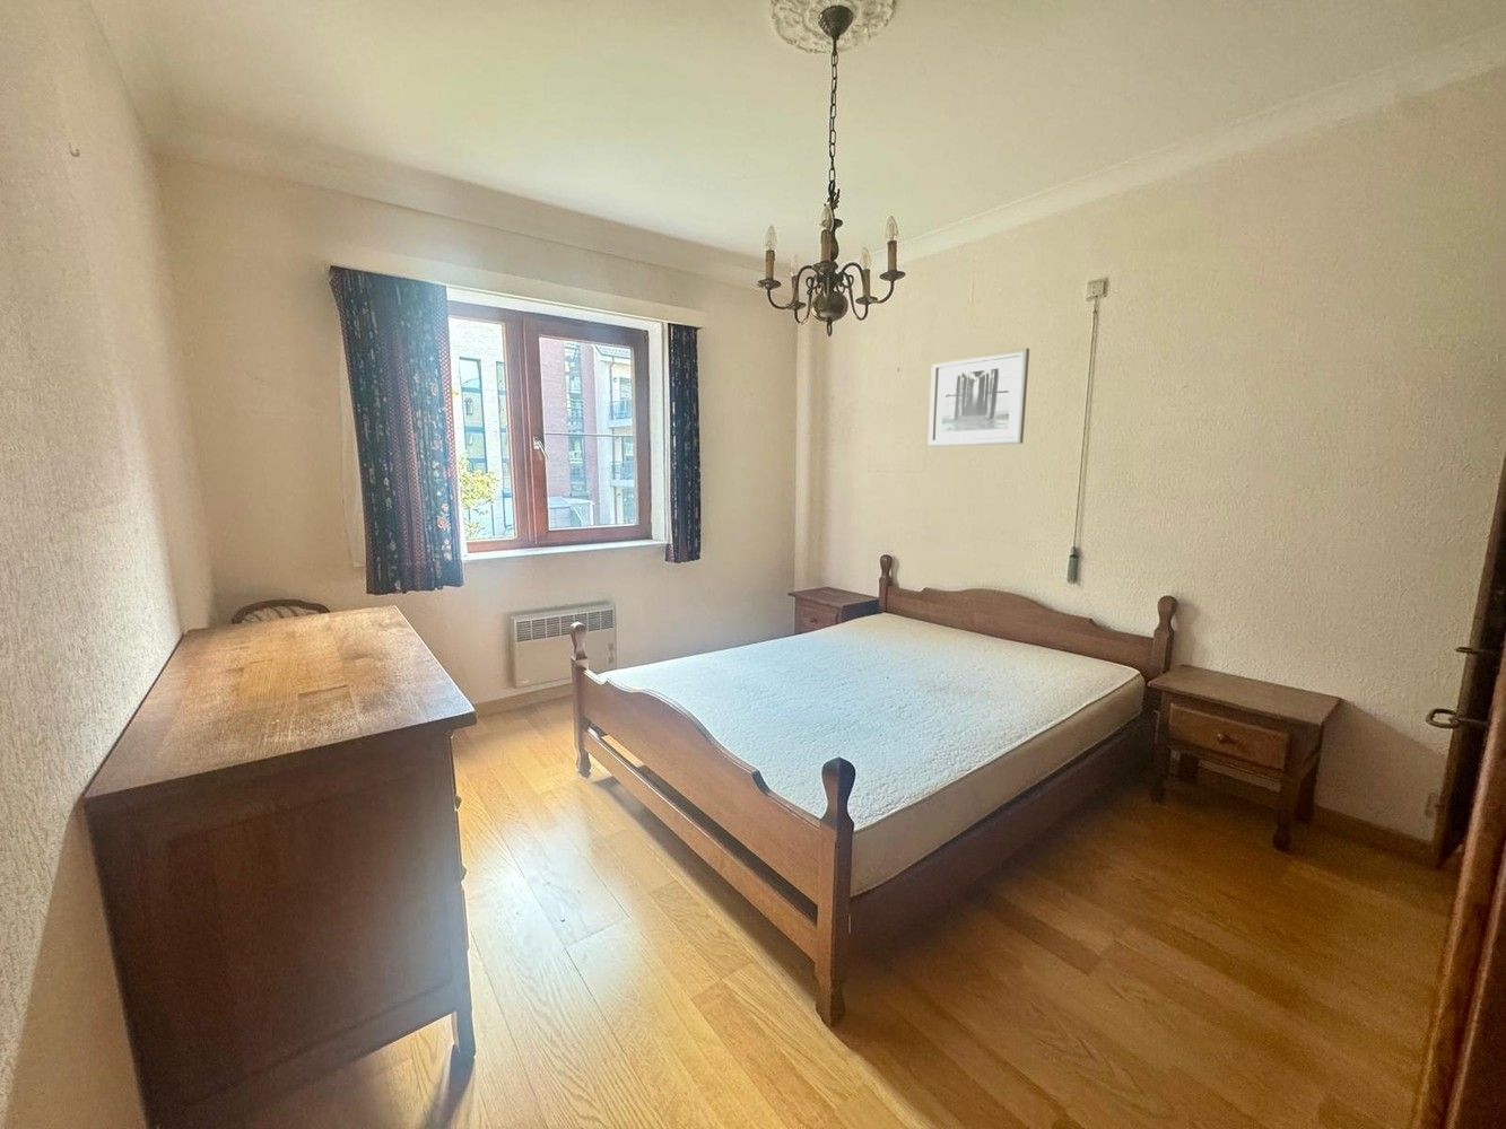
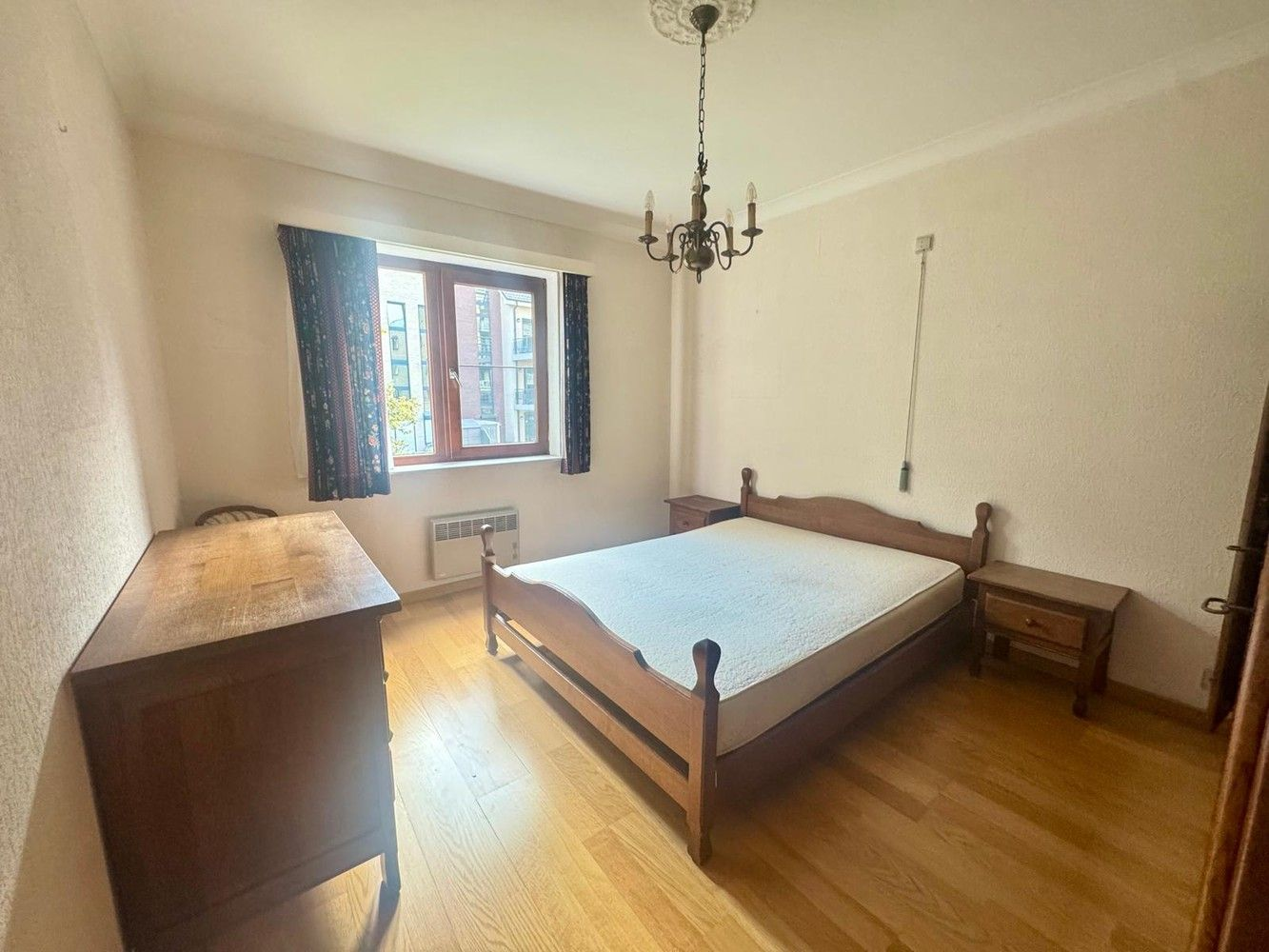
- wall art [927,347,1030,447]
